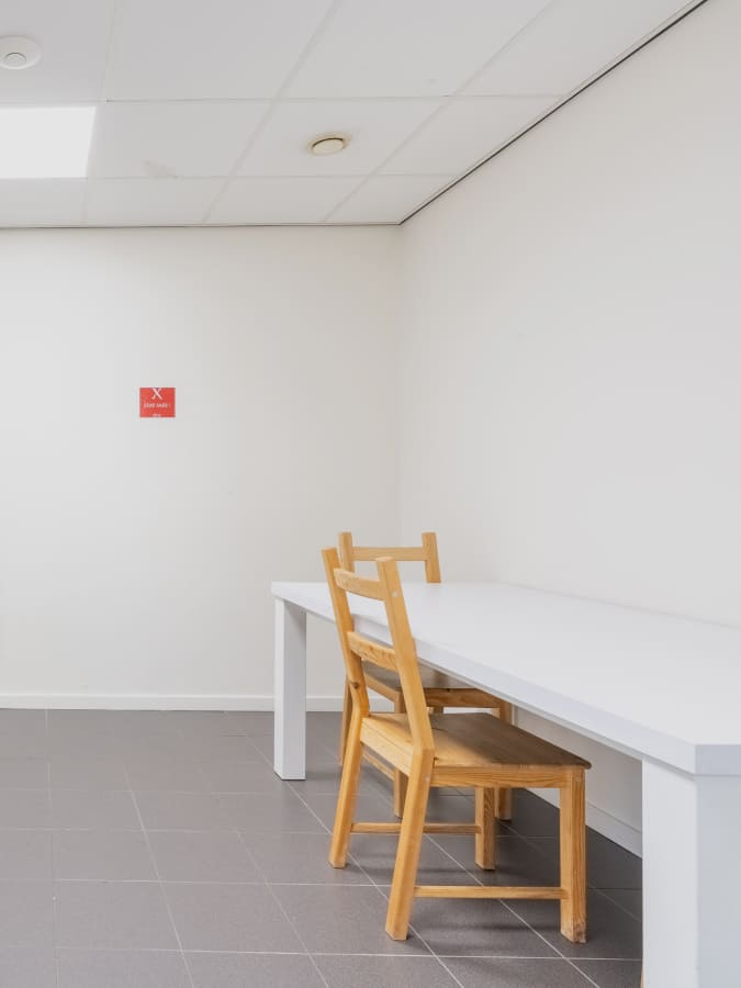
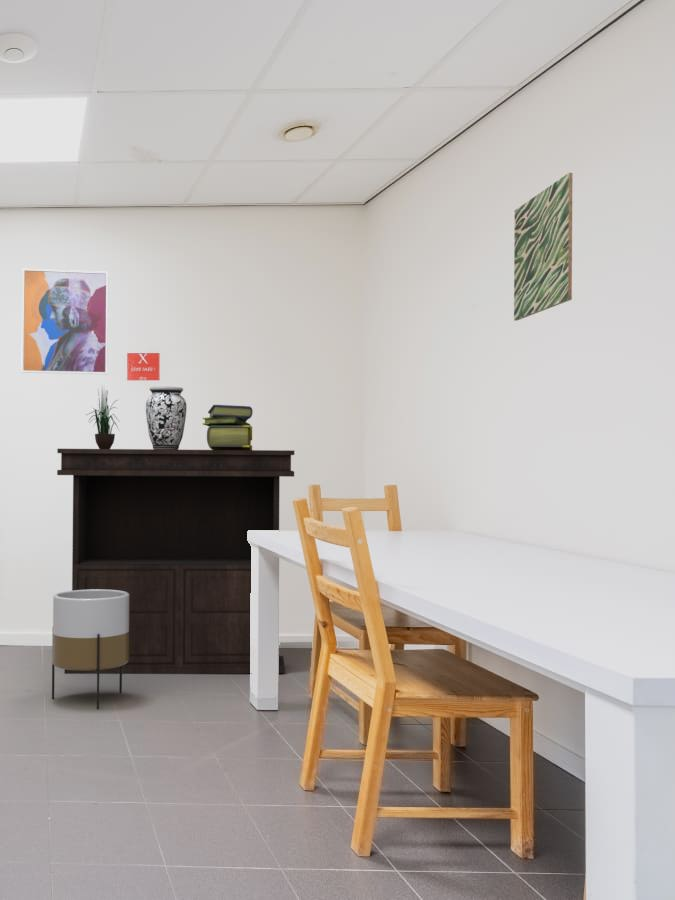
+ potted plant [86,384,121,449]
+ stack of books [201,404,254,450]
+ console table [56,448,295,675]
+ wall art [20,268,109,375]
+ vase [145,385,187,450]
+ wall art [513,172,573,322]
+ planter [51,589,129,710]
